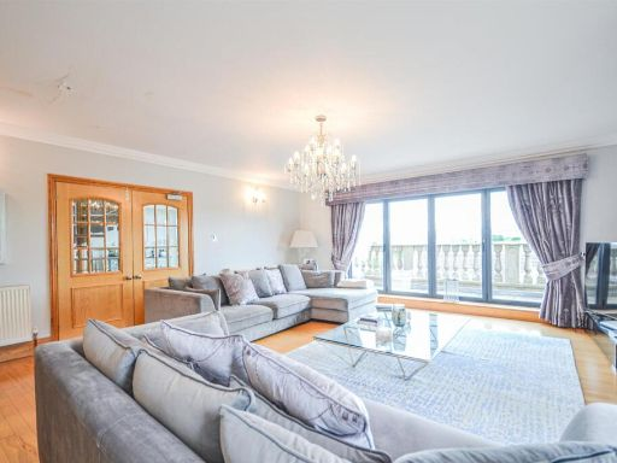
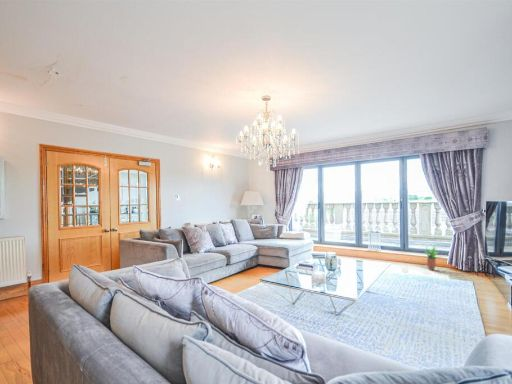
+ potted plant [423,244,444,271]
